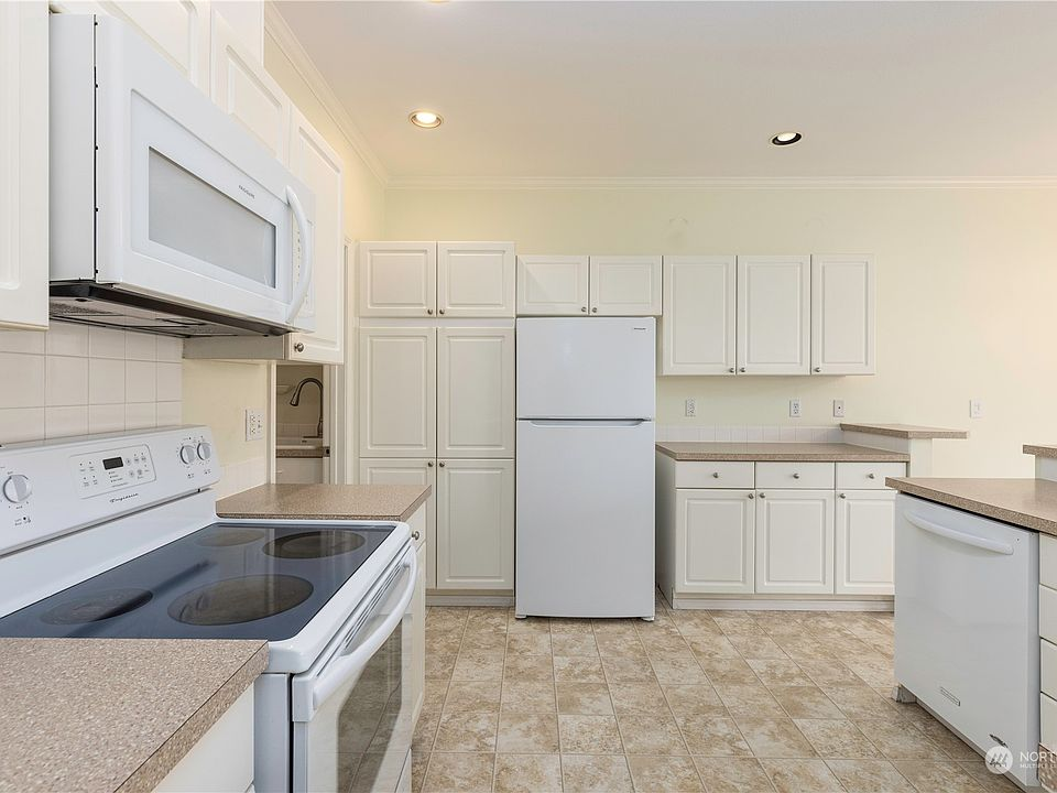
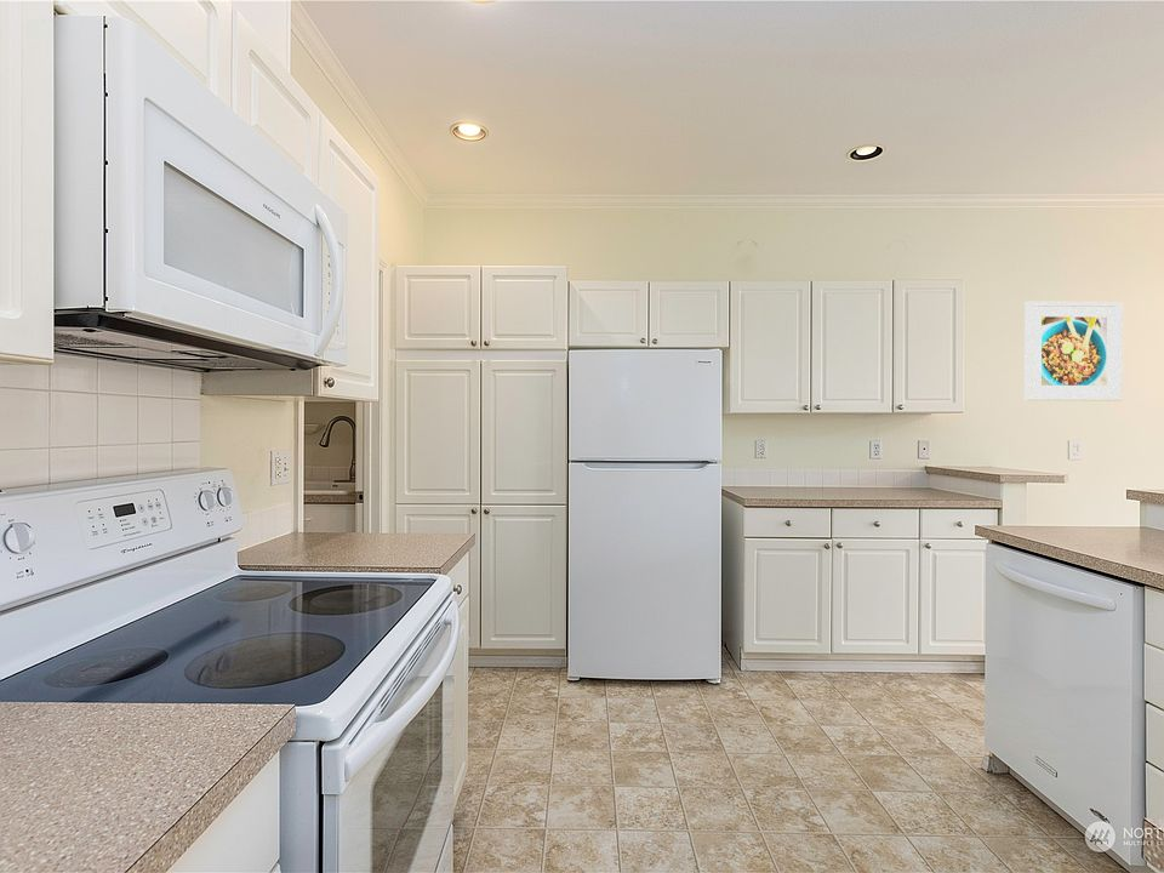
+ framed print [1023,301,1124,401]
